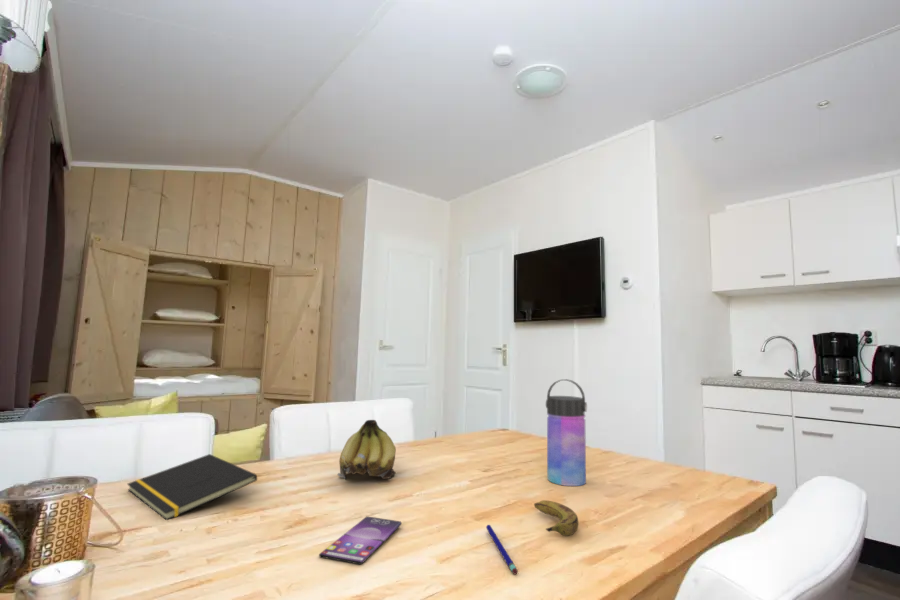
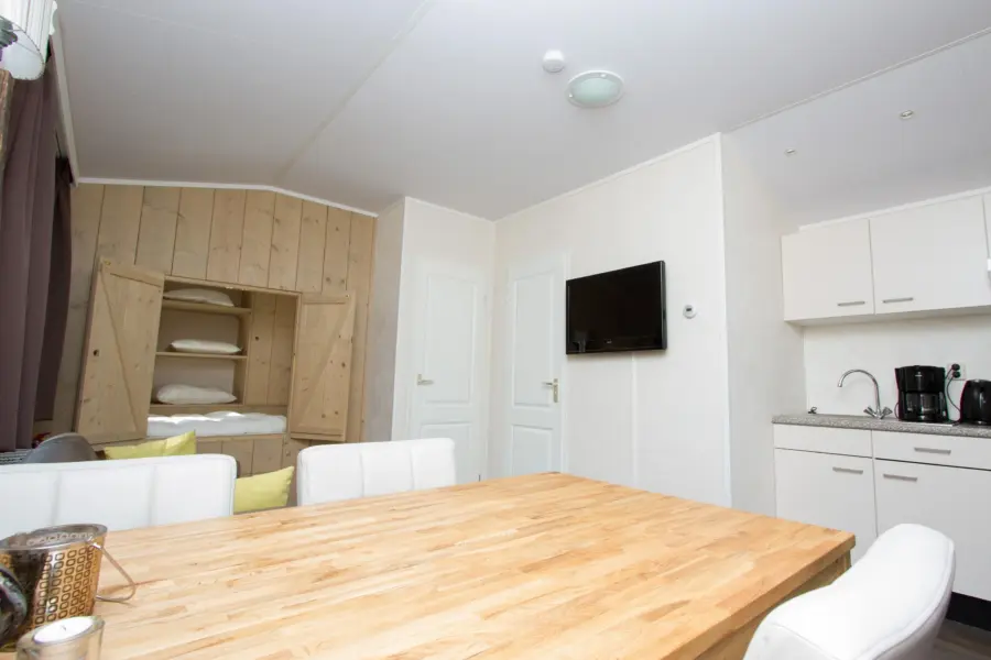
- notepad [126,453,258,521]
- water bottle [545,378,588,487]
- banana [533,499,580,537]
- fruit [337,419,397,480]
- smartphone [318,515,402,565]
- pen [485,524,519,575]
